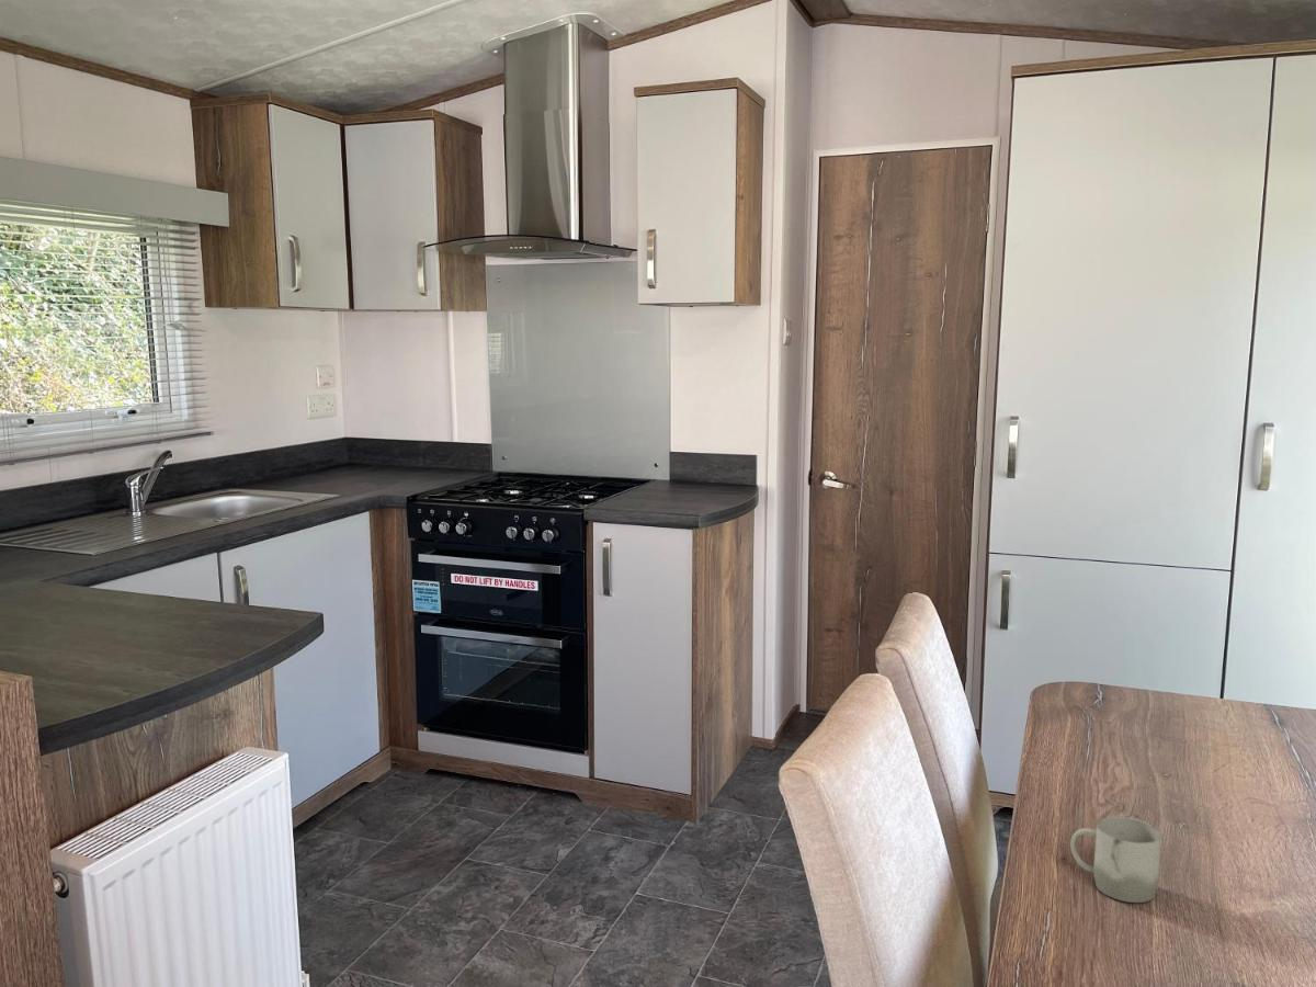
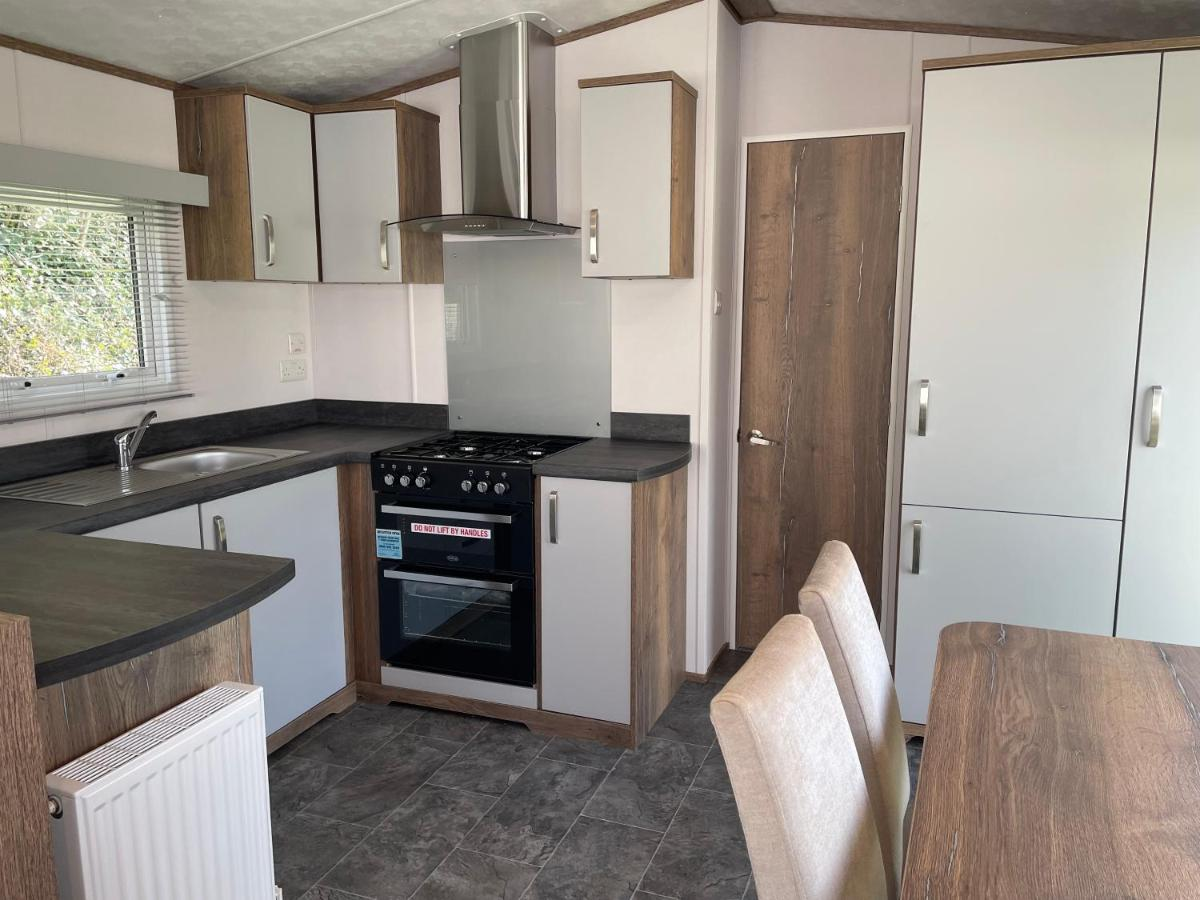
- cup [1069,816,1162,904]
